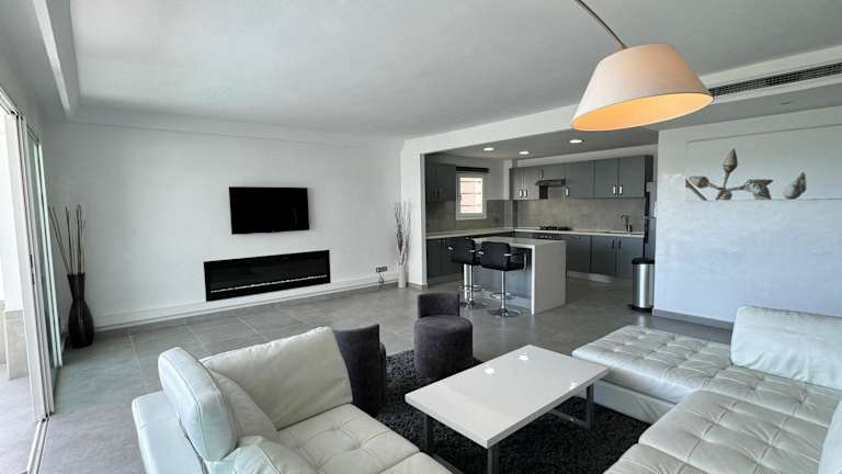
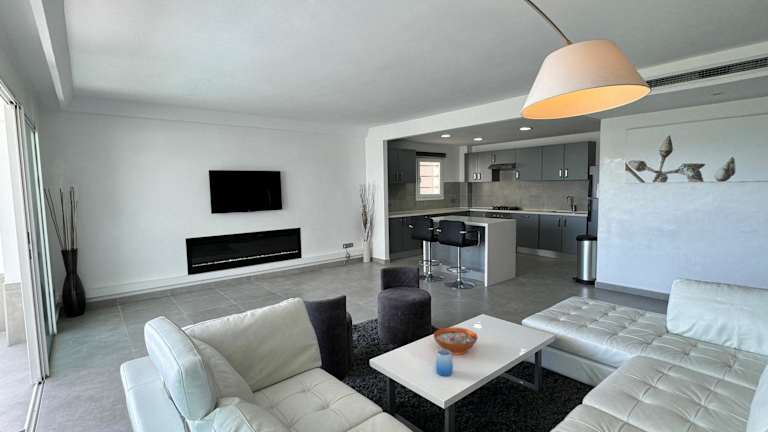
+ cup [435,349,454,377]
+ decorative bowl [433,326,479,356]
